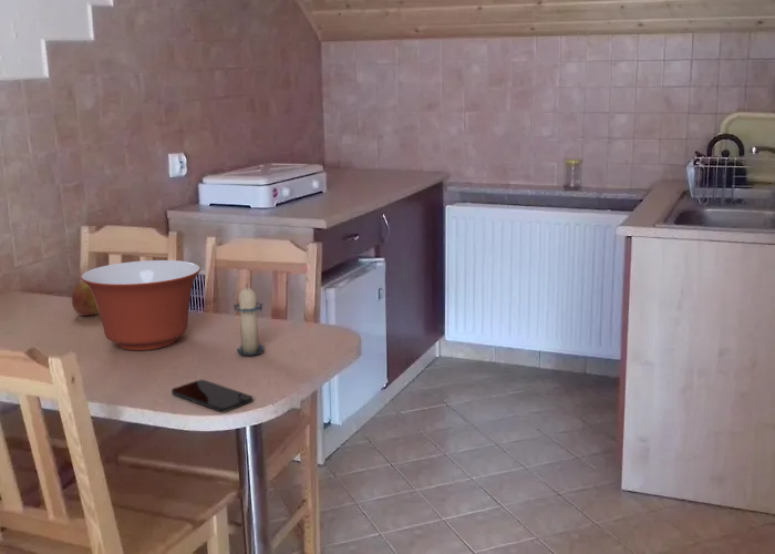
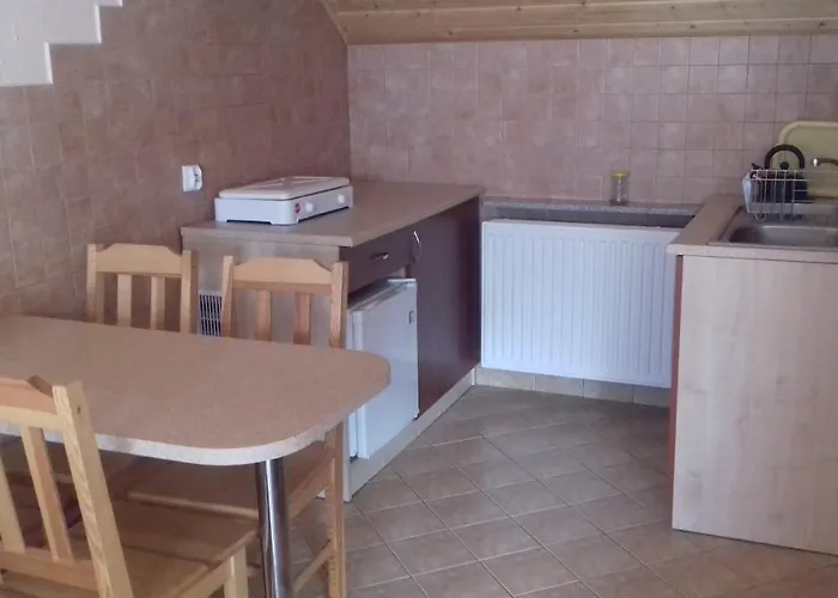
- candle [232,284,266,357]
- mixing bowl [80,259,202,351]
- smartphone [170,379,255,413]
- apple [71,281,100,317]
